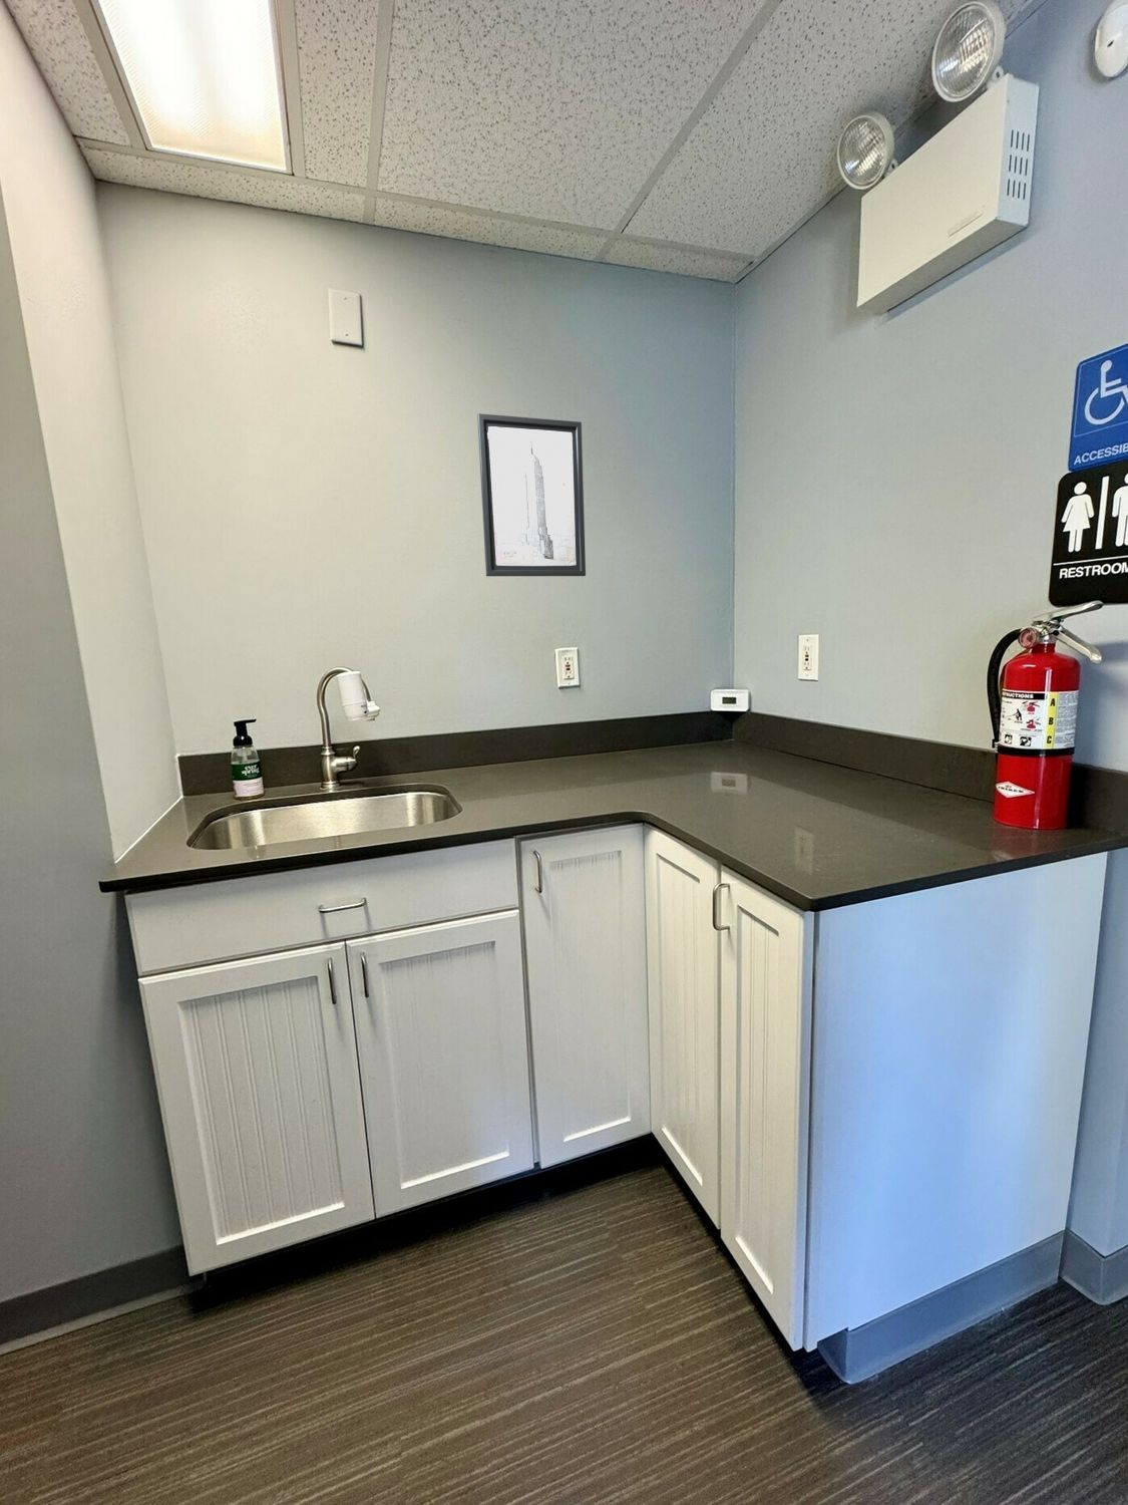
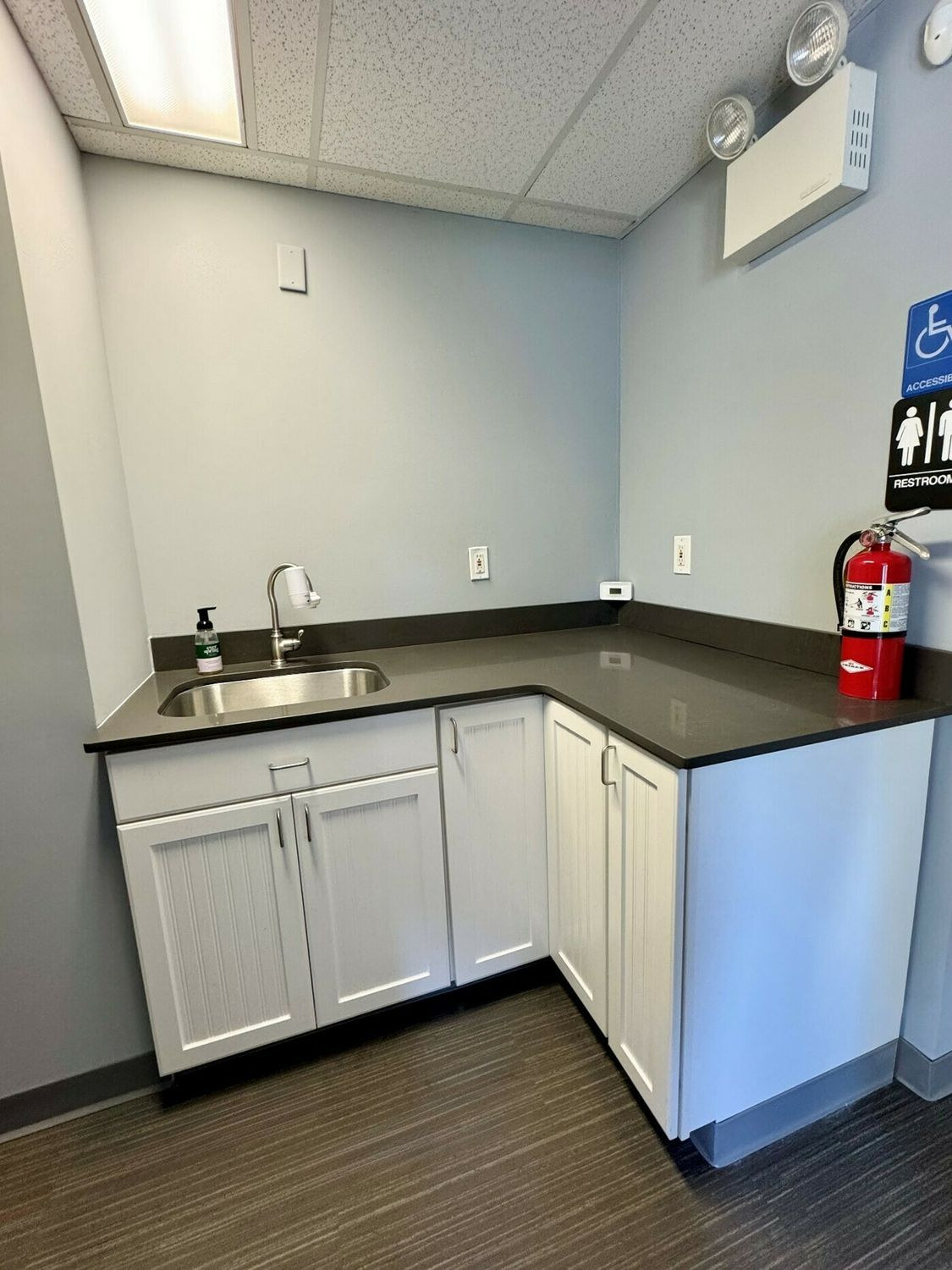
- wall art [476,412,587,577]
